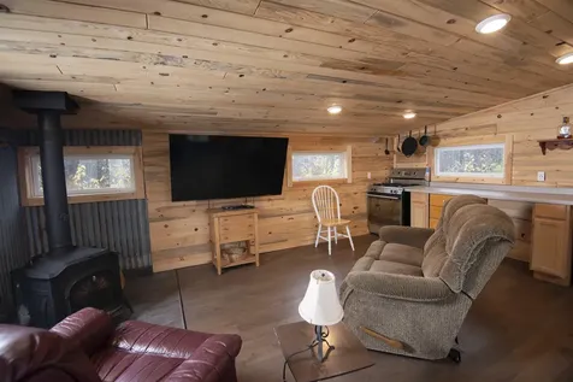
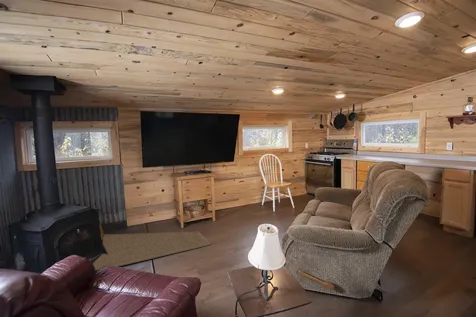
+ rug [92,230,212,271]
